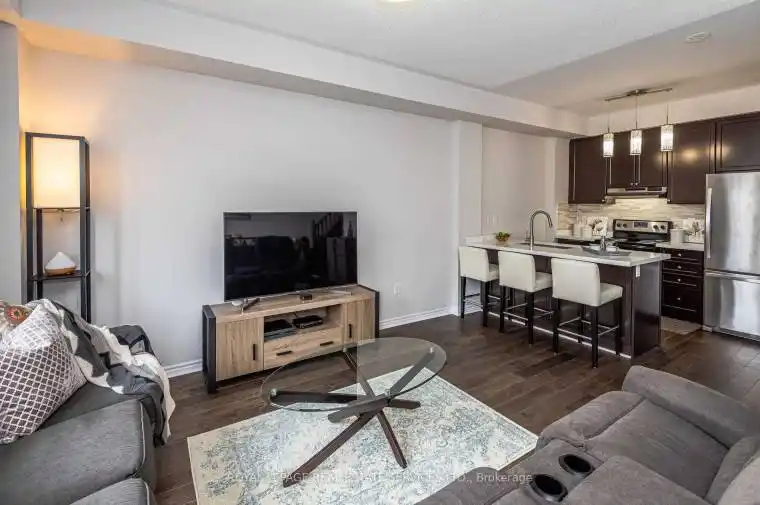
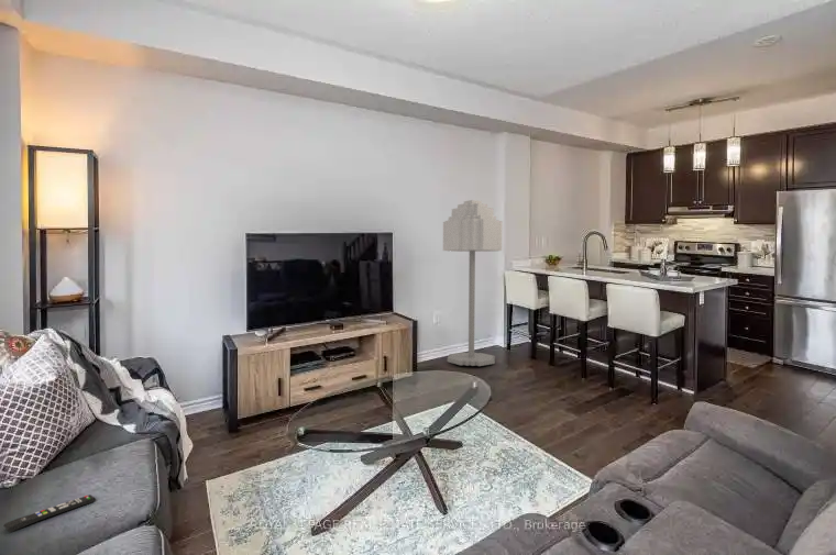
+ floor lamp [442,199,503,367]
+ remote control [2,493,97,534]
